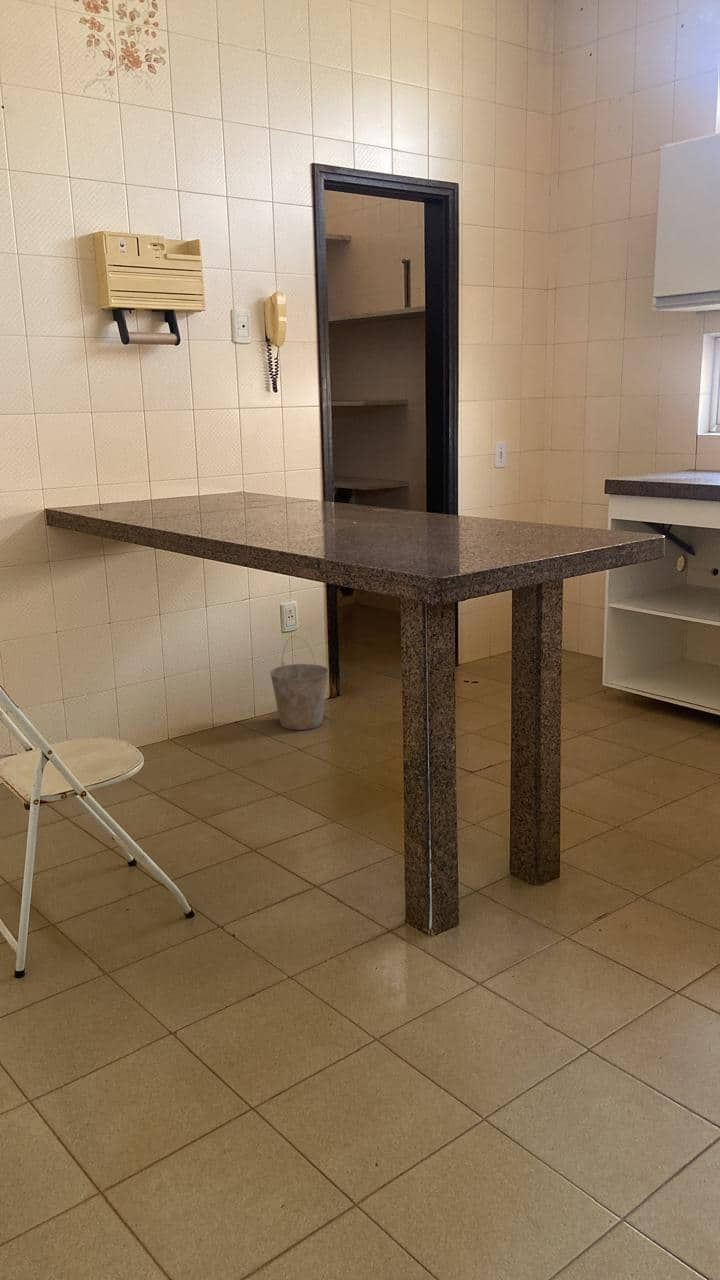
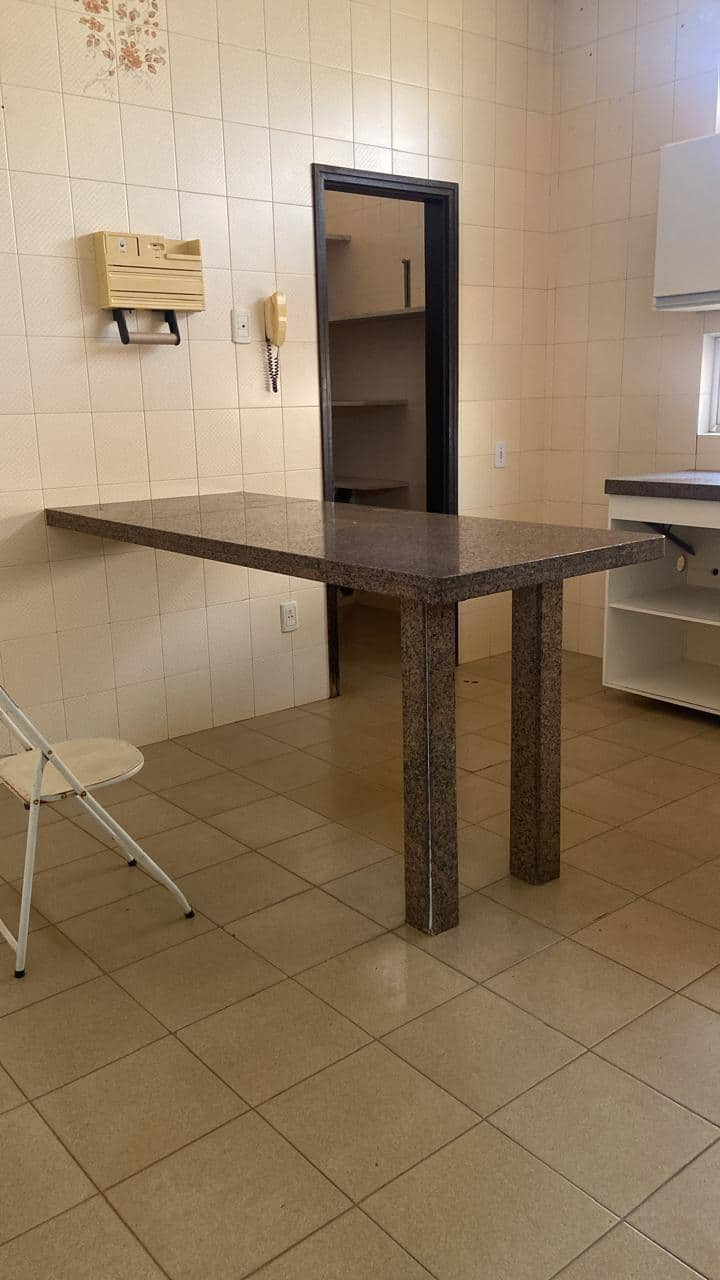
- bucket [269,635,330,731]
